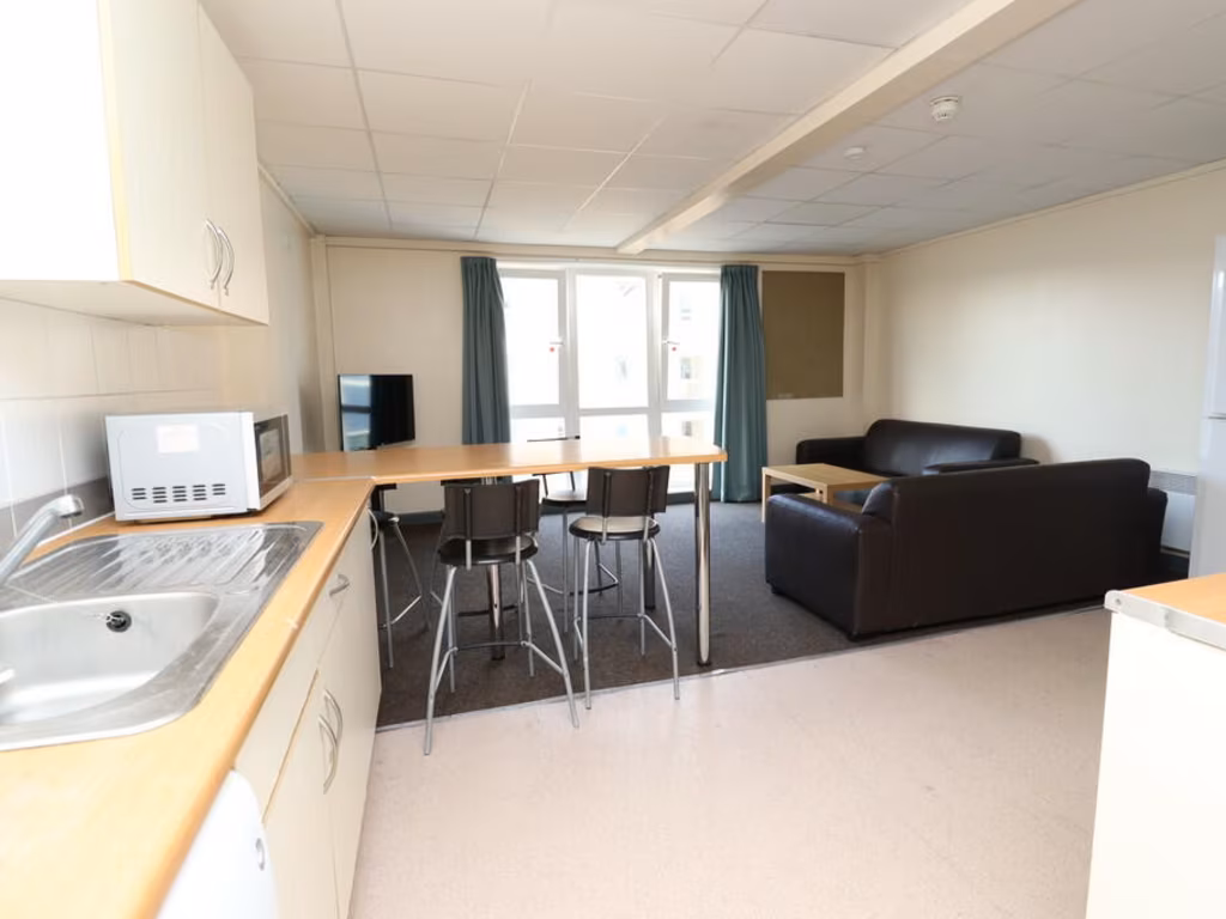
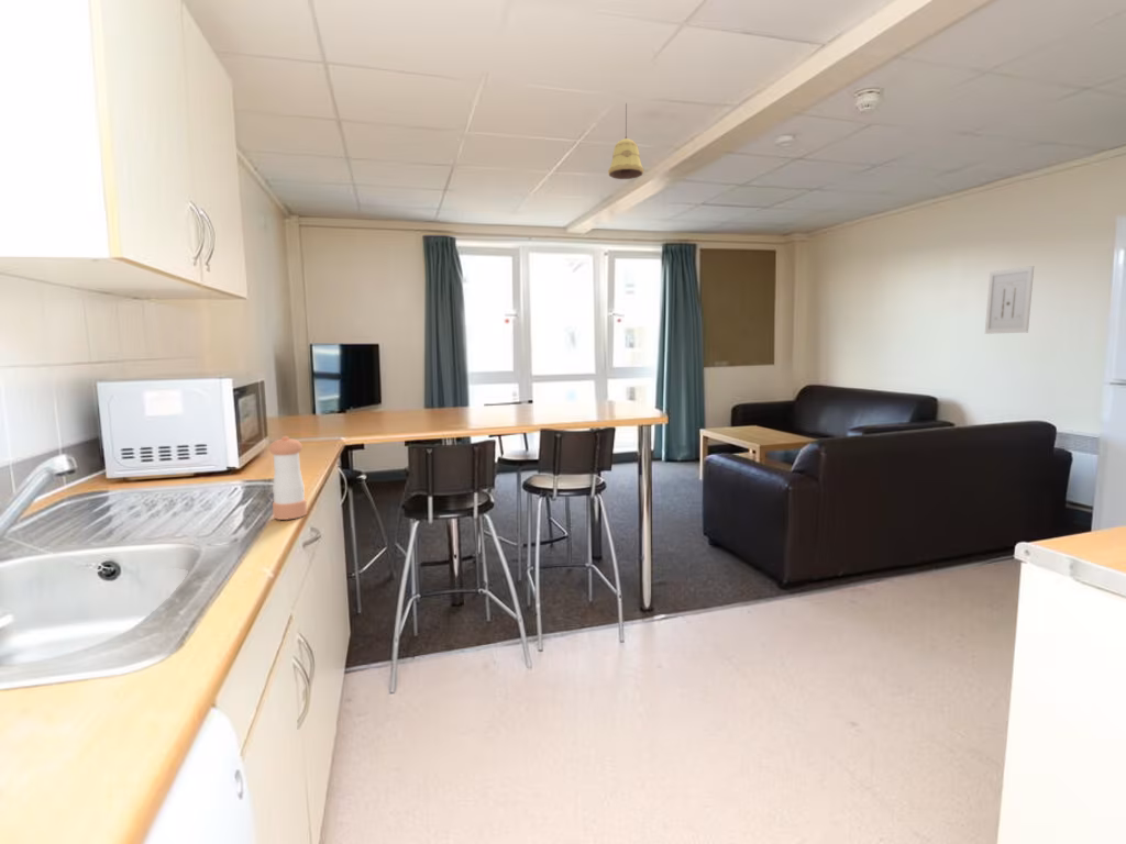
+ pepper shaker [268,435,308,521]
+ wall art [984,265,1035,335]
+ pendant light [607,102,645,180]
